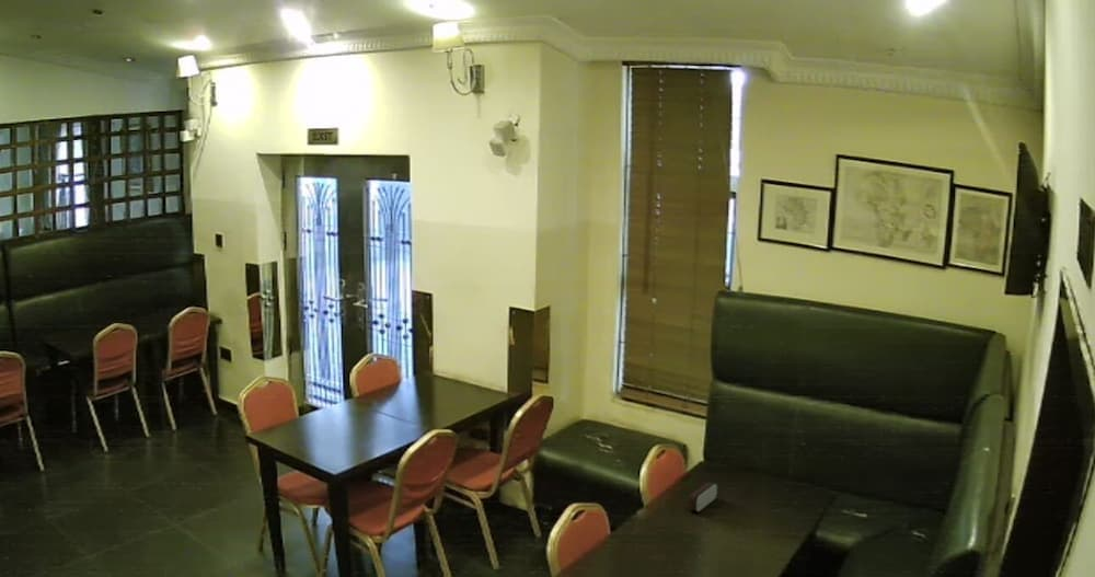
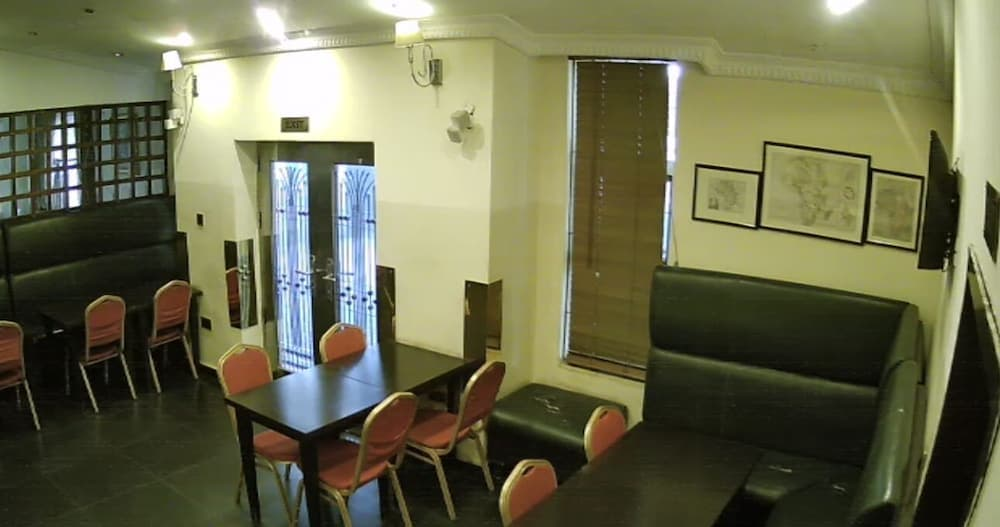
- pencil case [688,482,719,512]
